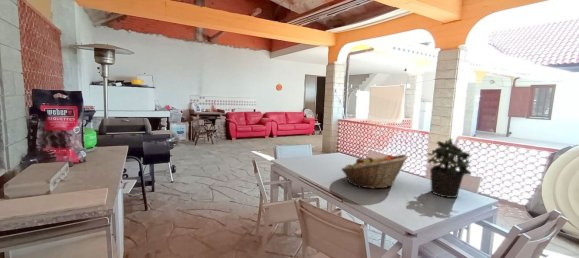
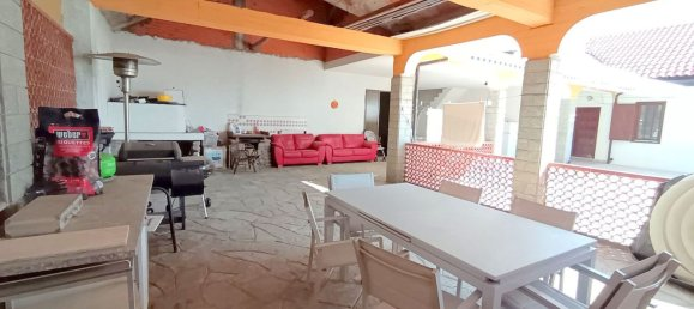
- potted plant [426,138,472,199]
- fruit basket [340,153,409,190]
